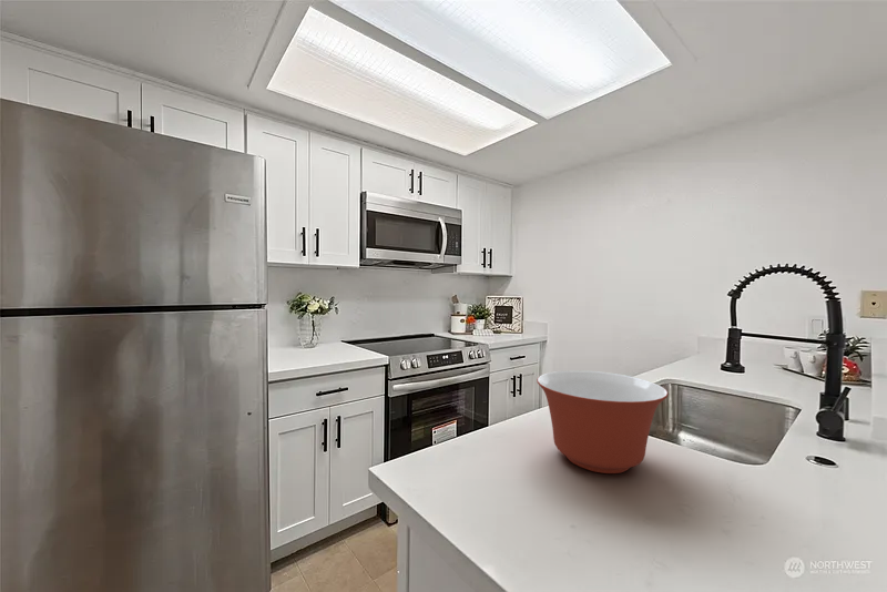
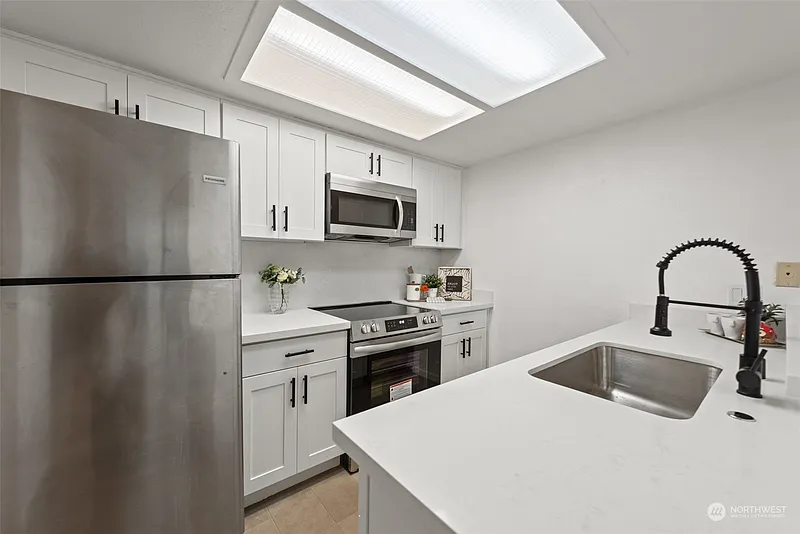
- mixing bowl [536,369,670,474]
